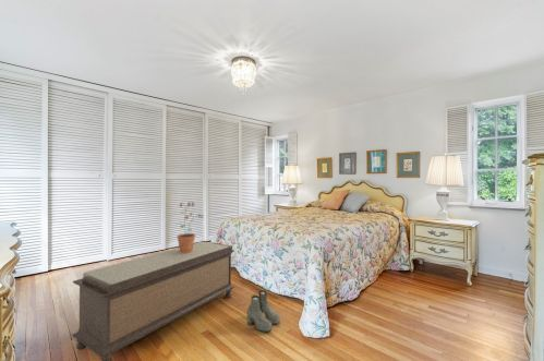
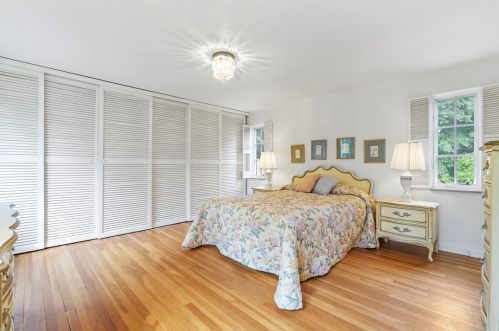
- boots [246,289,281,333]
- potted plant [176,201,204,253]
- bench [72,241,235,361]
